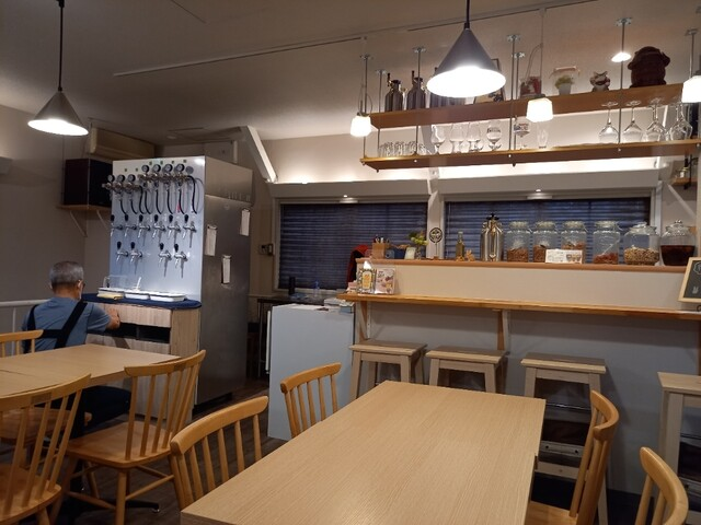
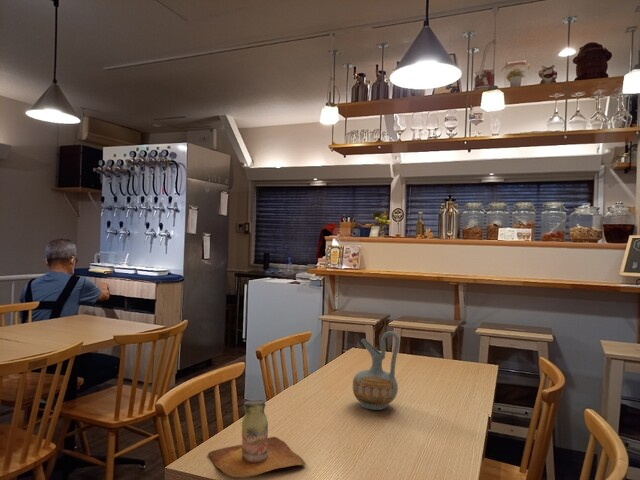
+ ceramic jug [352,330,400,411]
+ bottle [207,399,307,479]
